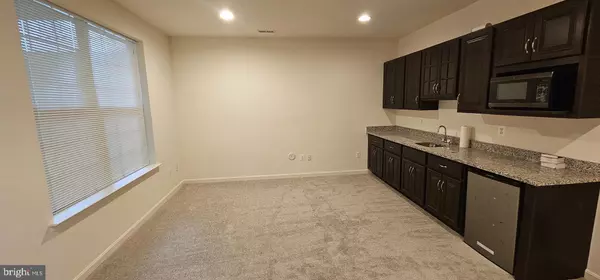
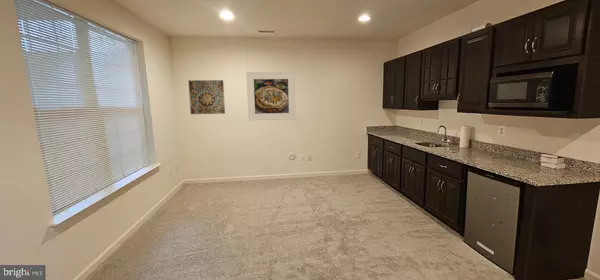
+ wall art [187,79,226,115]
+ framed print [245,71,297,121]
